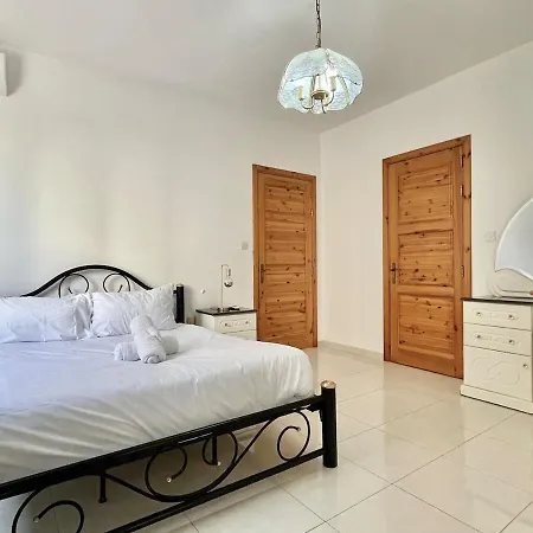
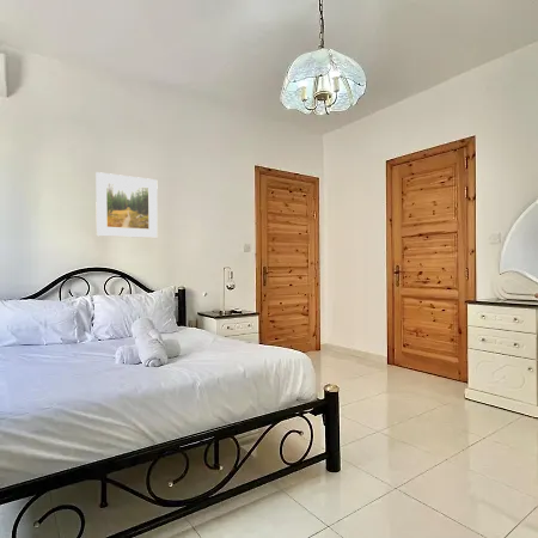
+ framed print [94,171,159,239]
